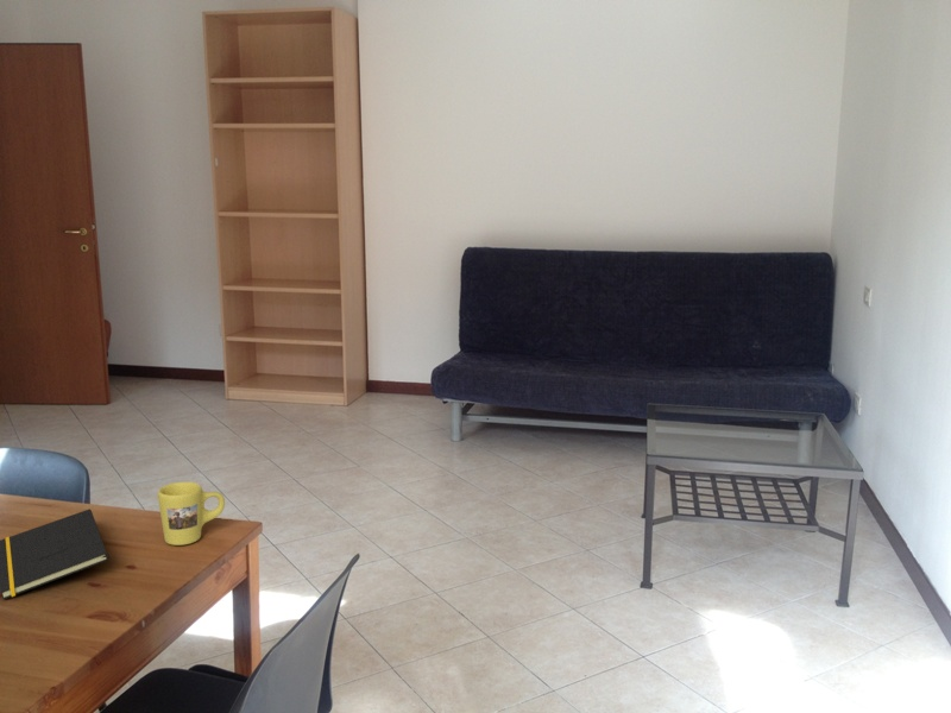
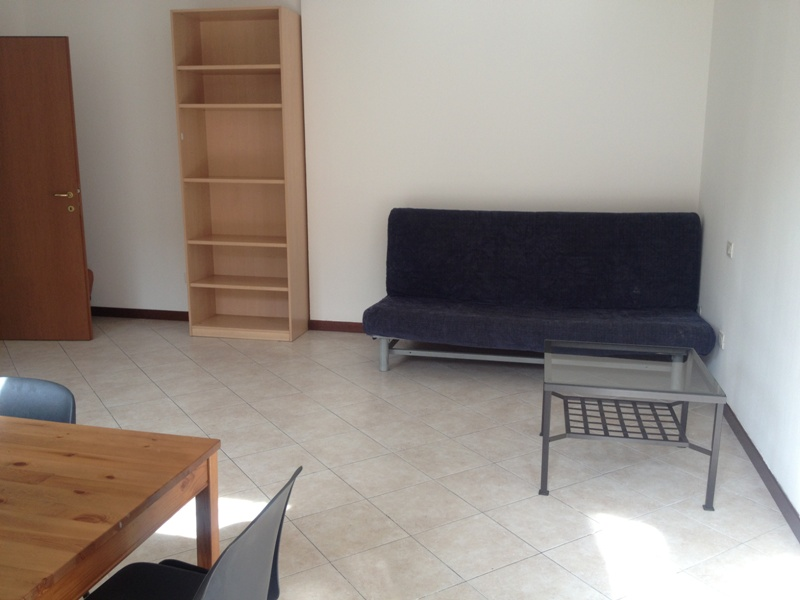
- mug [157,481,226,547]
- notepad [0,507,109,600]
